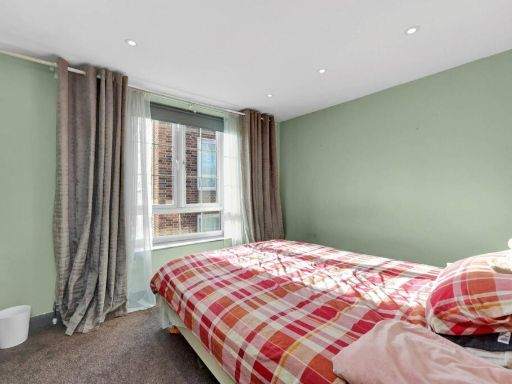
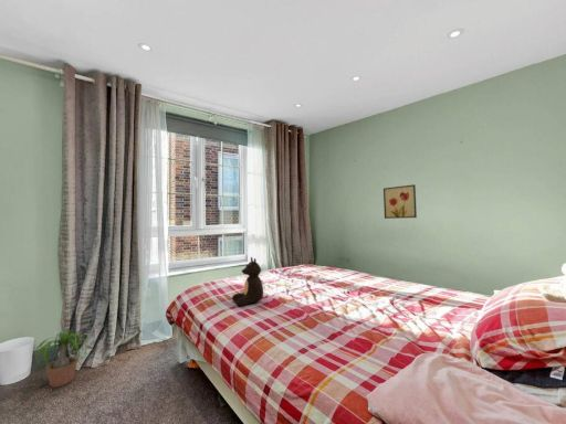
+ teddy bear [231,256,264,307]
+ potted plant [25,329,95,389]
+ wall art [382,183,418,220]
